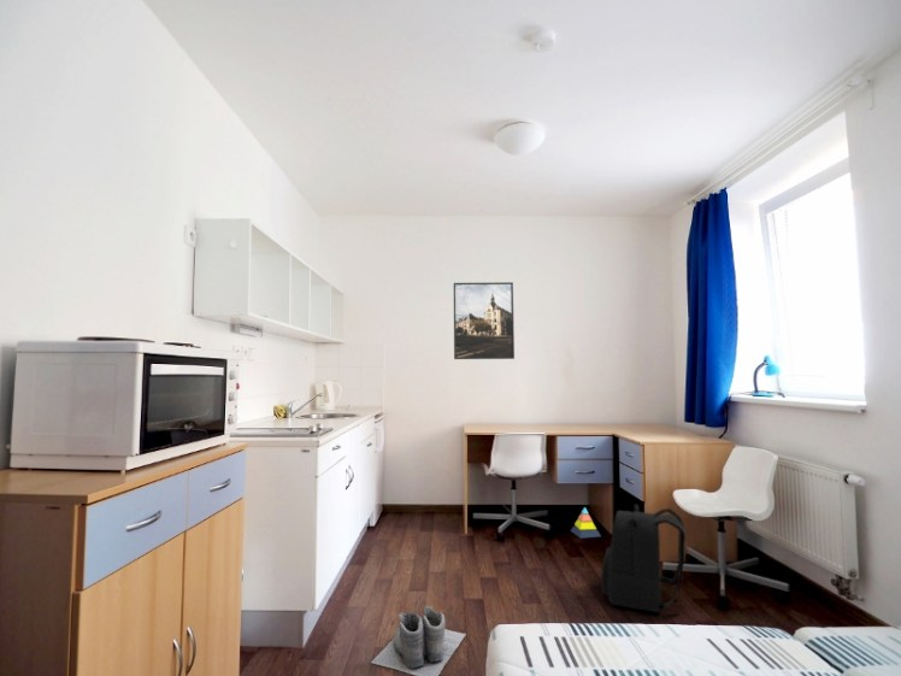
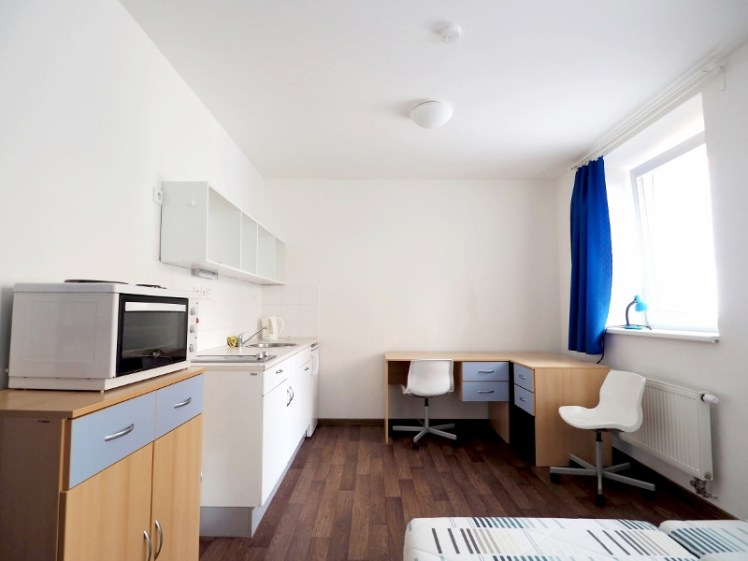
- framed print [453,281,516,360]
- backpack [600,504,687,613]
- stacking toy [570,506,602,540]
- boots [370,604,467,676]
